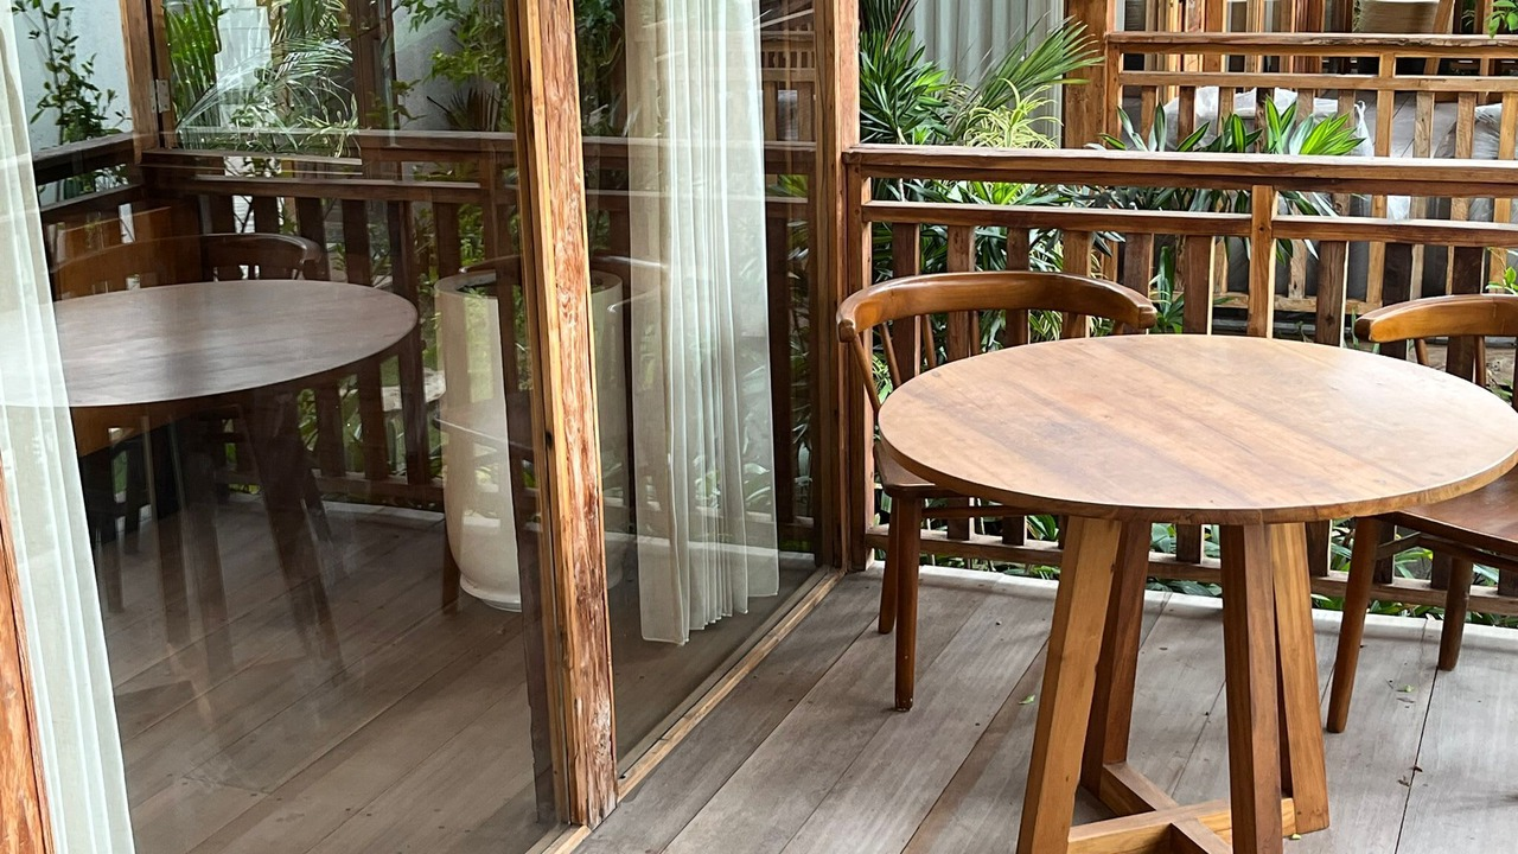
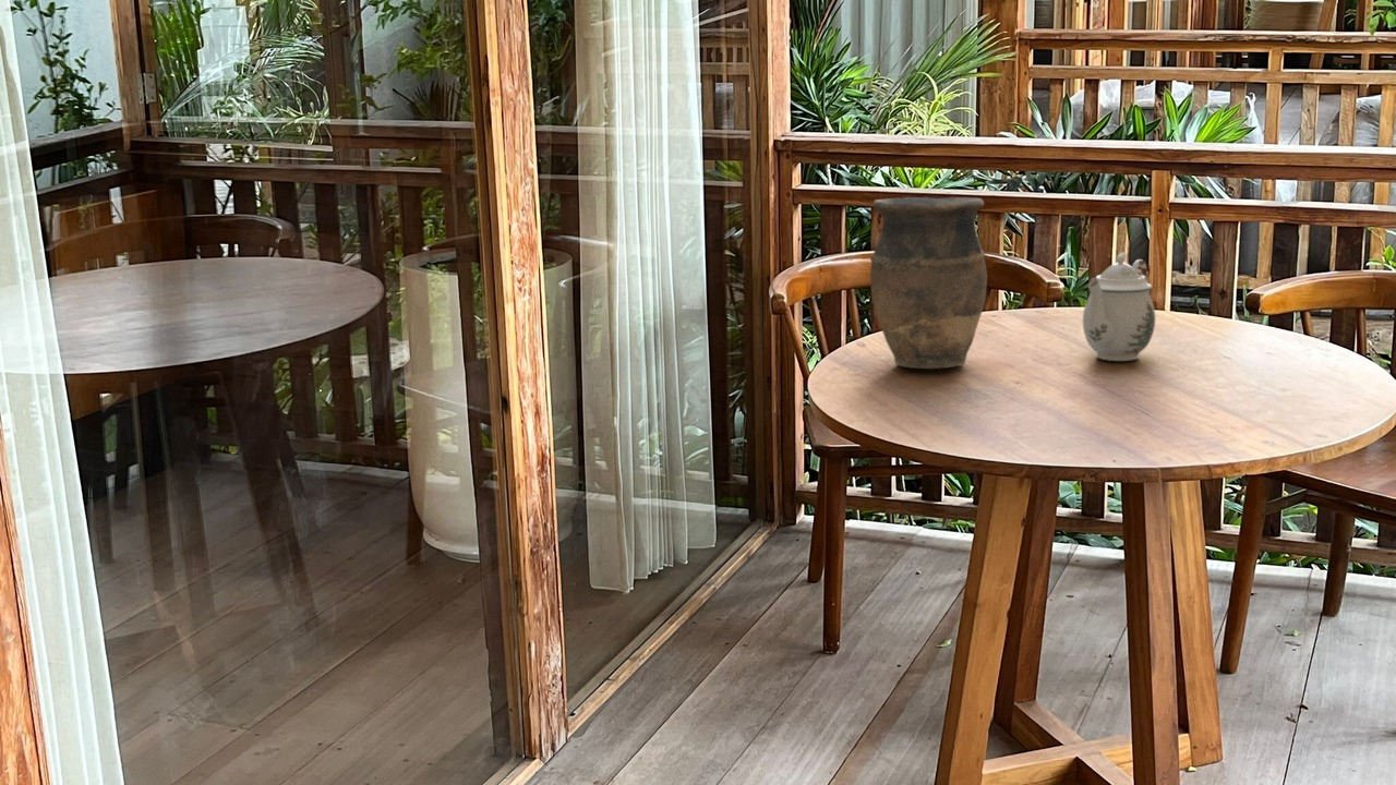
+ vase [869,196,988,371]
+ teapot [1082,252,1156,362]
